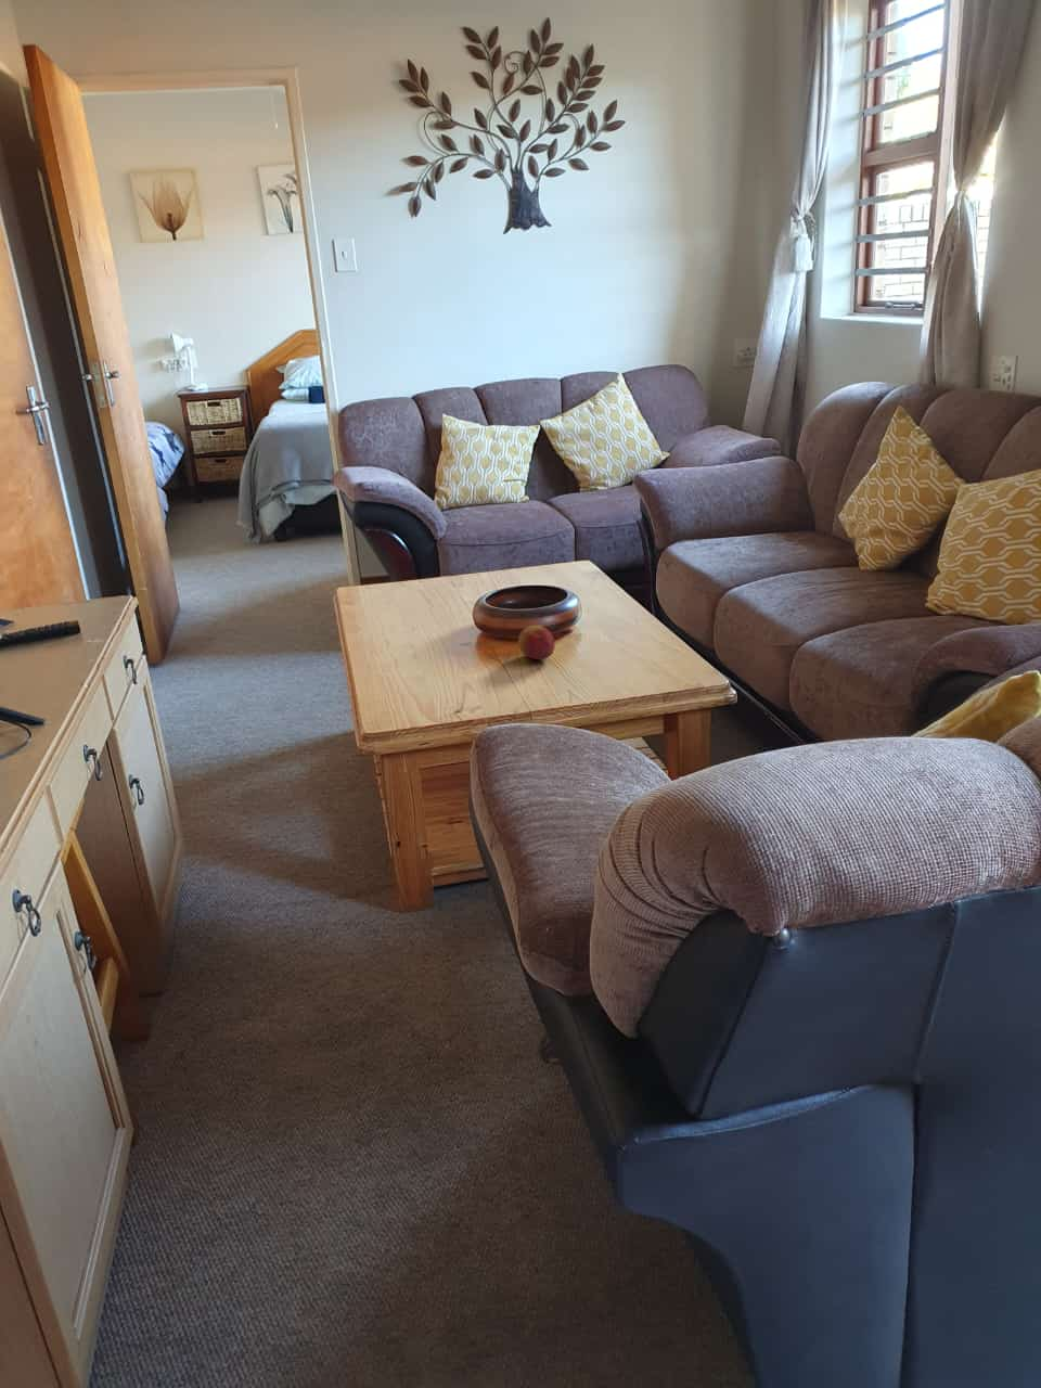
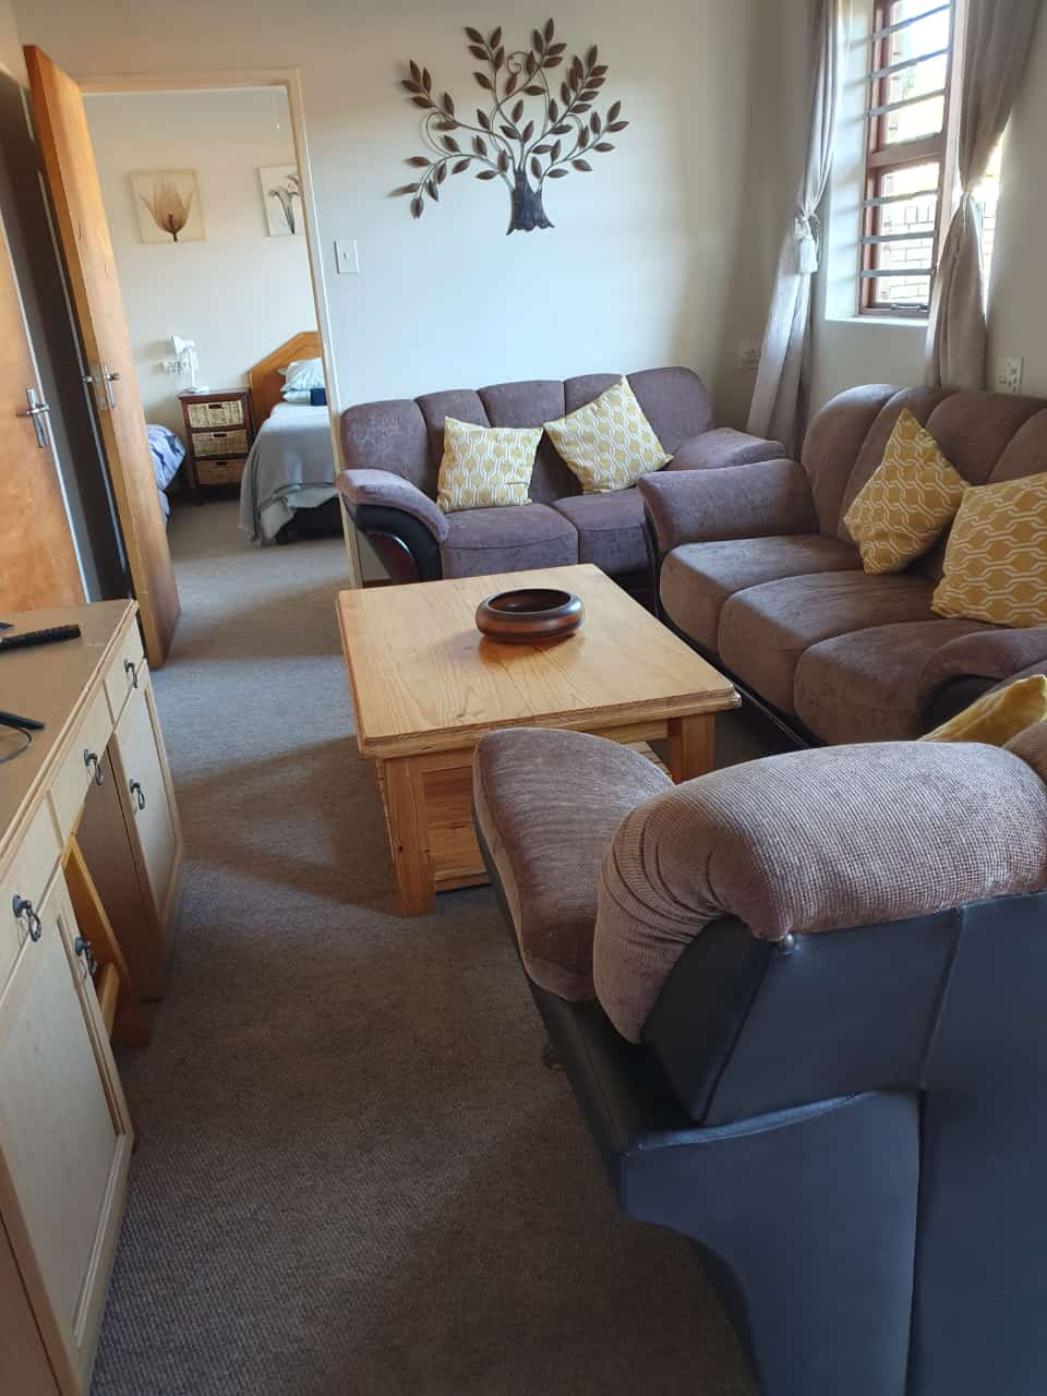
- fruit [517,625,557,661]
